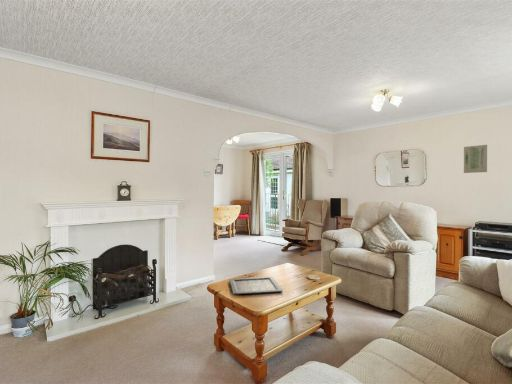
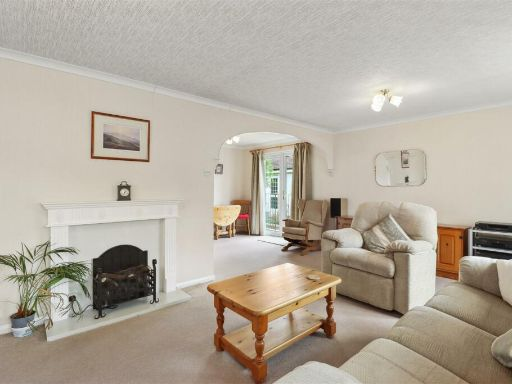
- wall art [463,144,488,174]
- icon panel [228,276,284,296]
